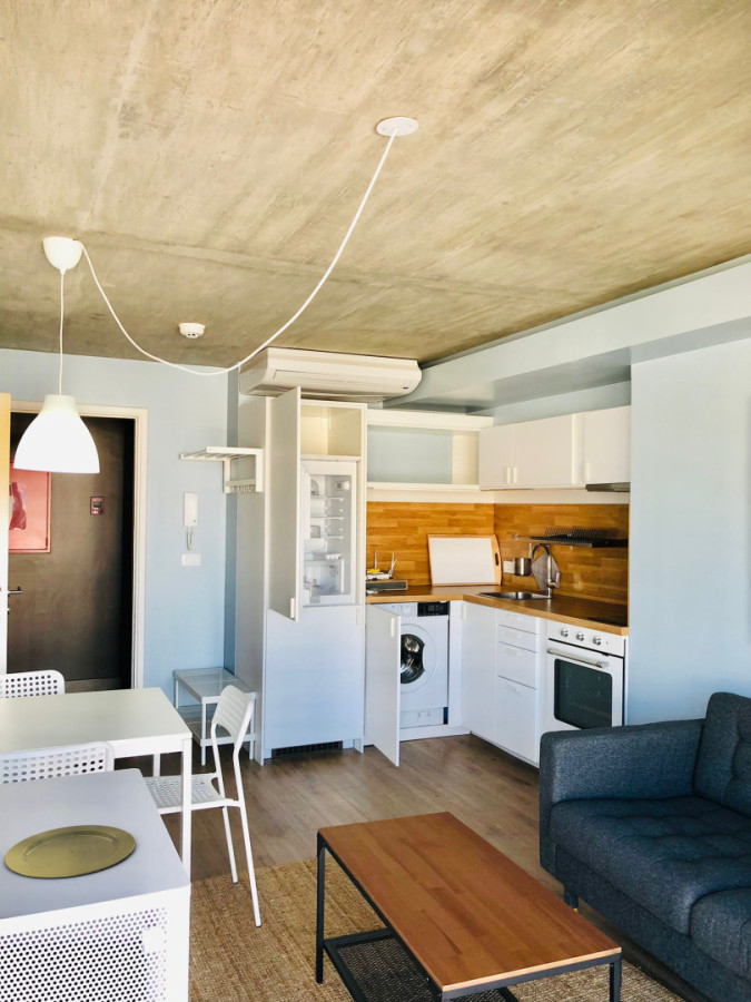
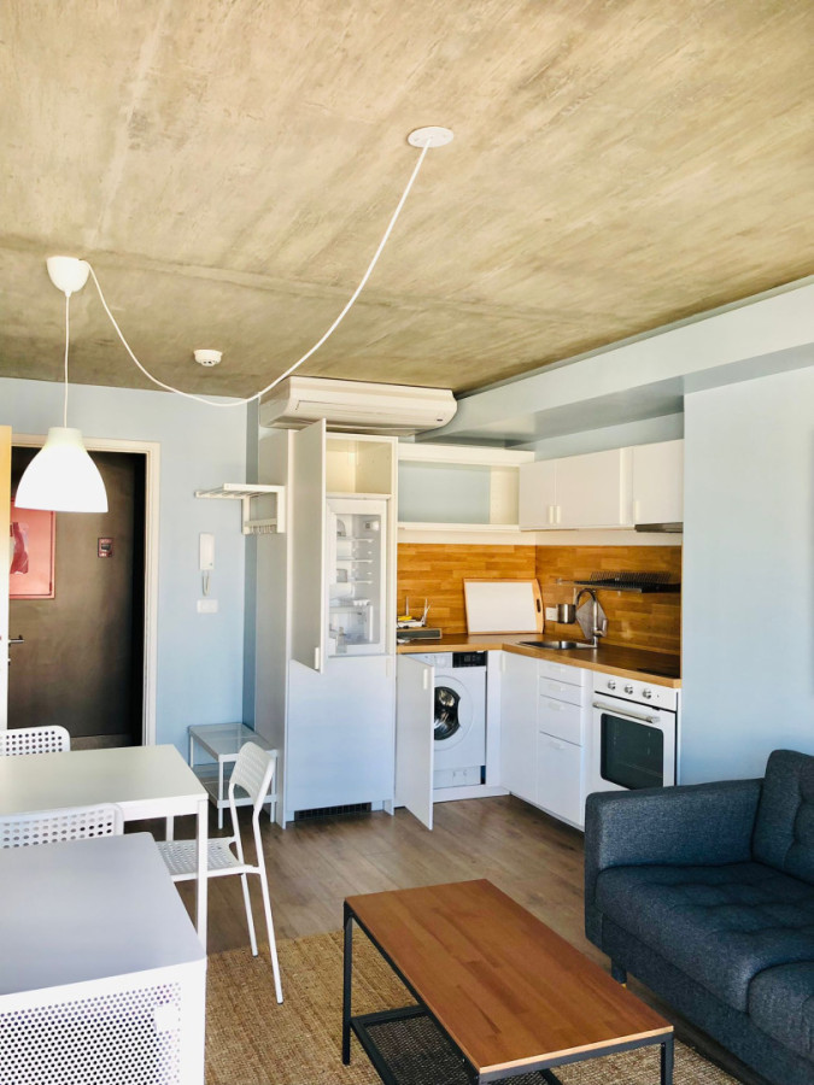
- plate [3,824,137,880]
